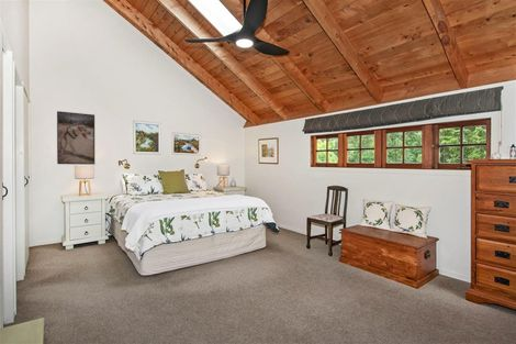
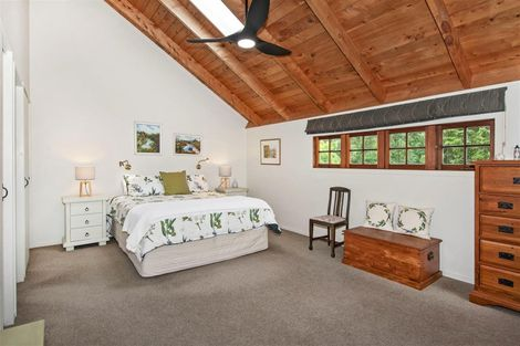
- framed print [56,110,96,166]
